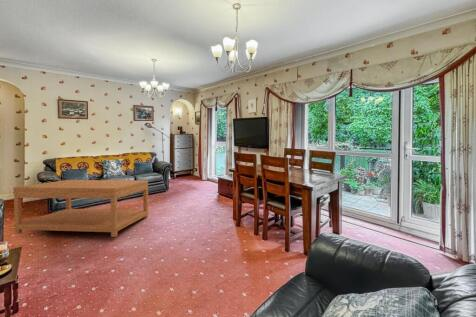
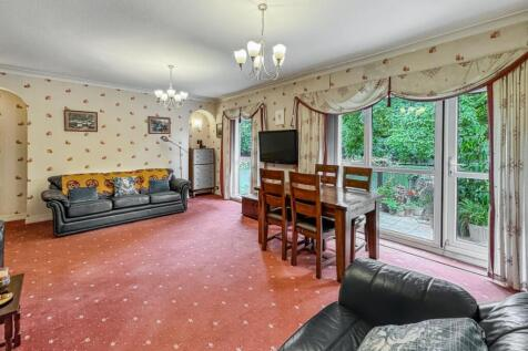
- coffee table [12,179,150,238]
